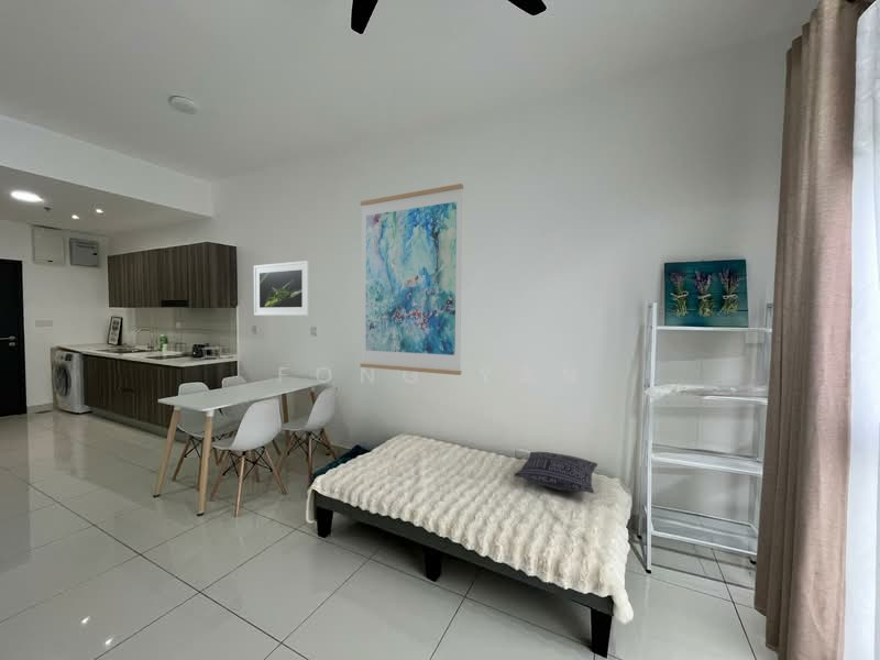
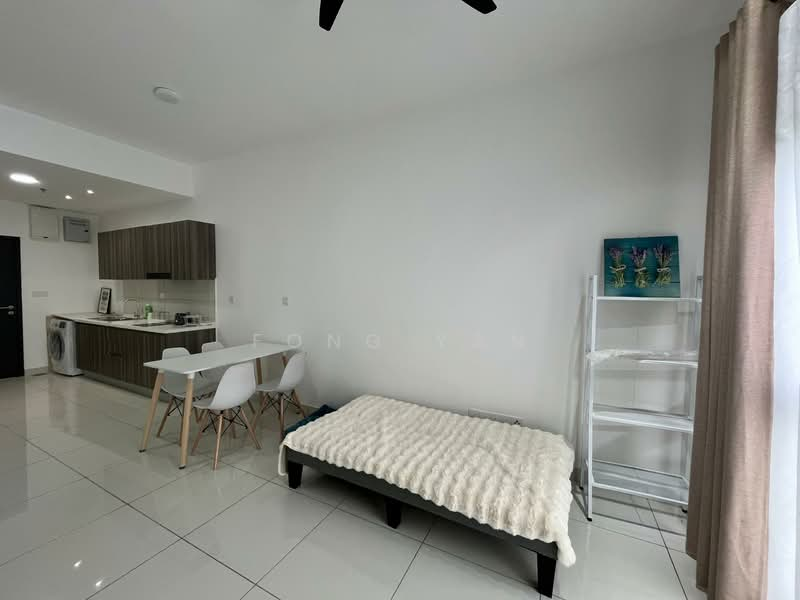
- wall art [359,183,464,376]
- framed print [253,260,310,317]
- pillow [513,451,598,494]
